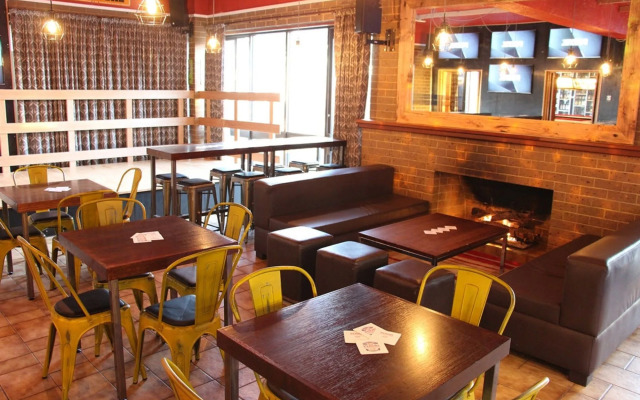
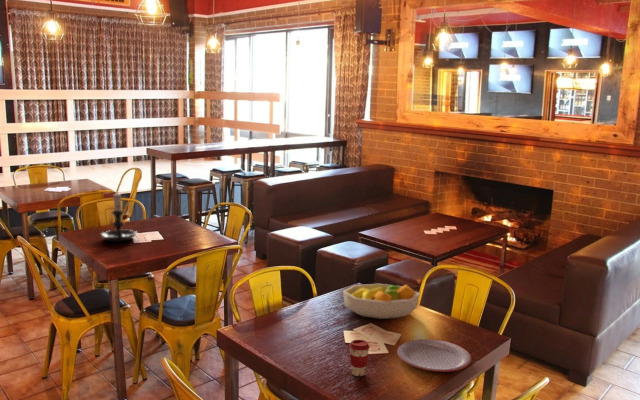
+ plate [396,338,472,373]
+ fruit bowl [342,283,421,320]
+ coffee cup [348,339,371,377]
+ candle holder [99,189,139,242]
